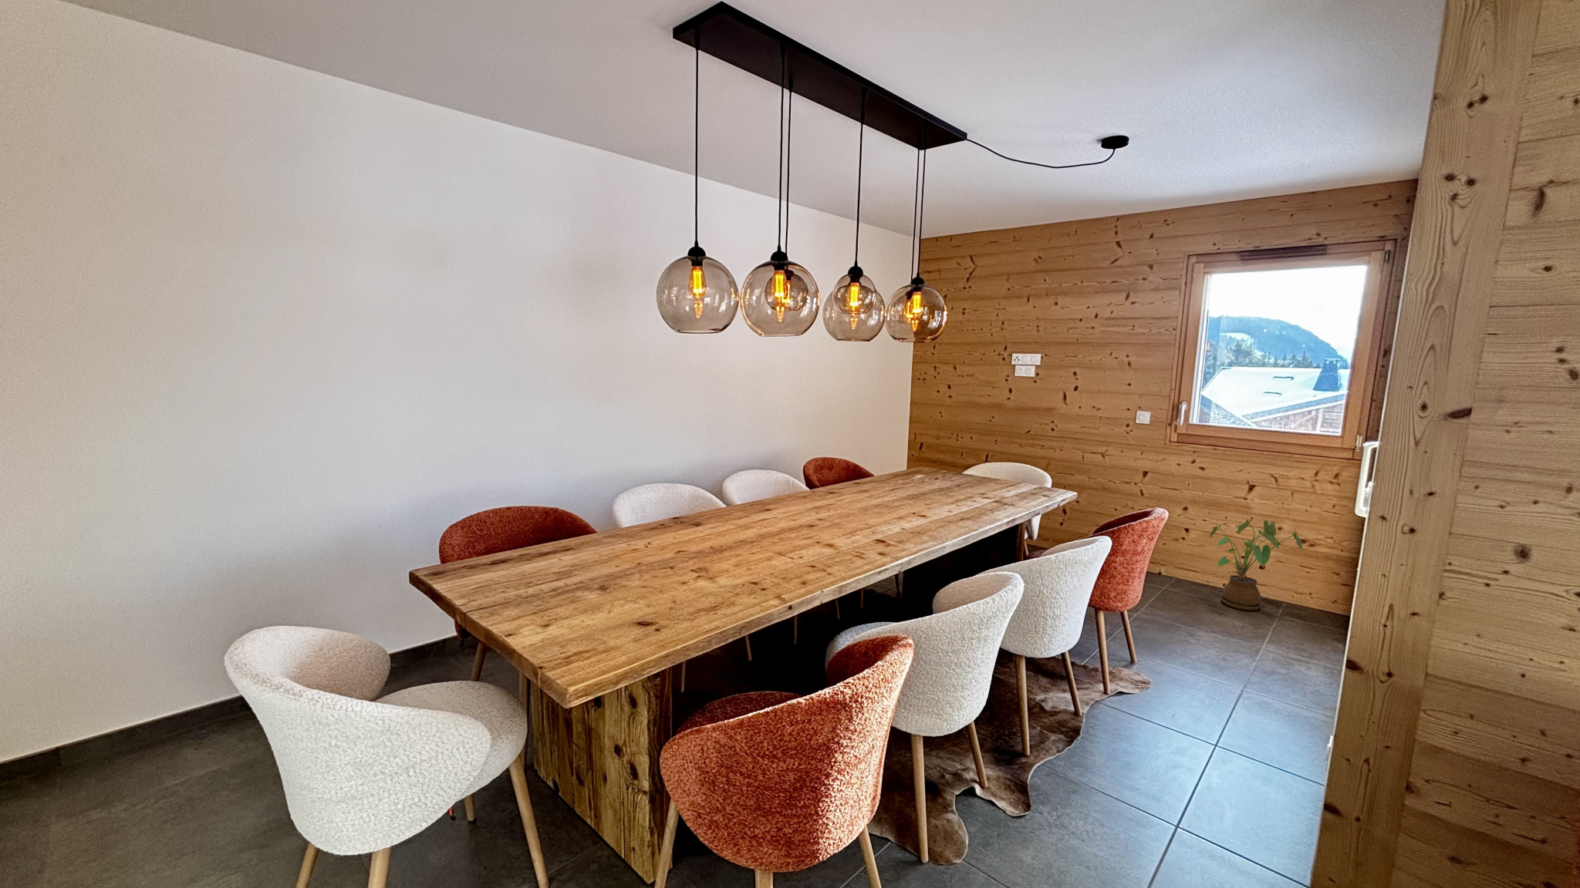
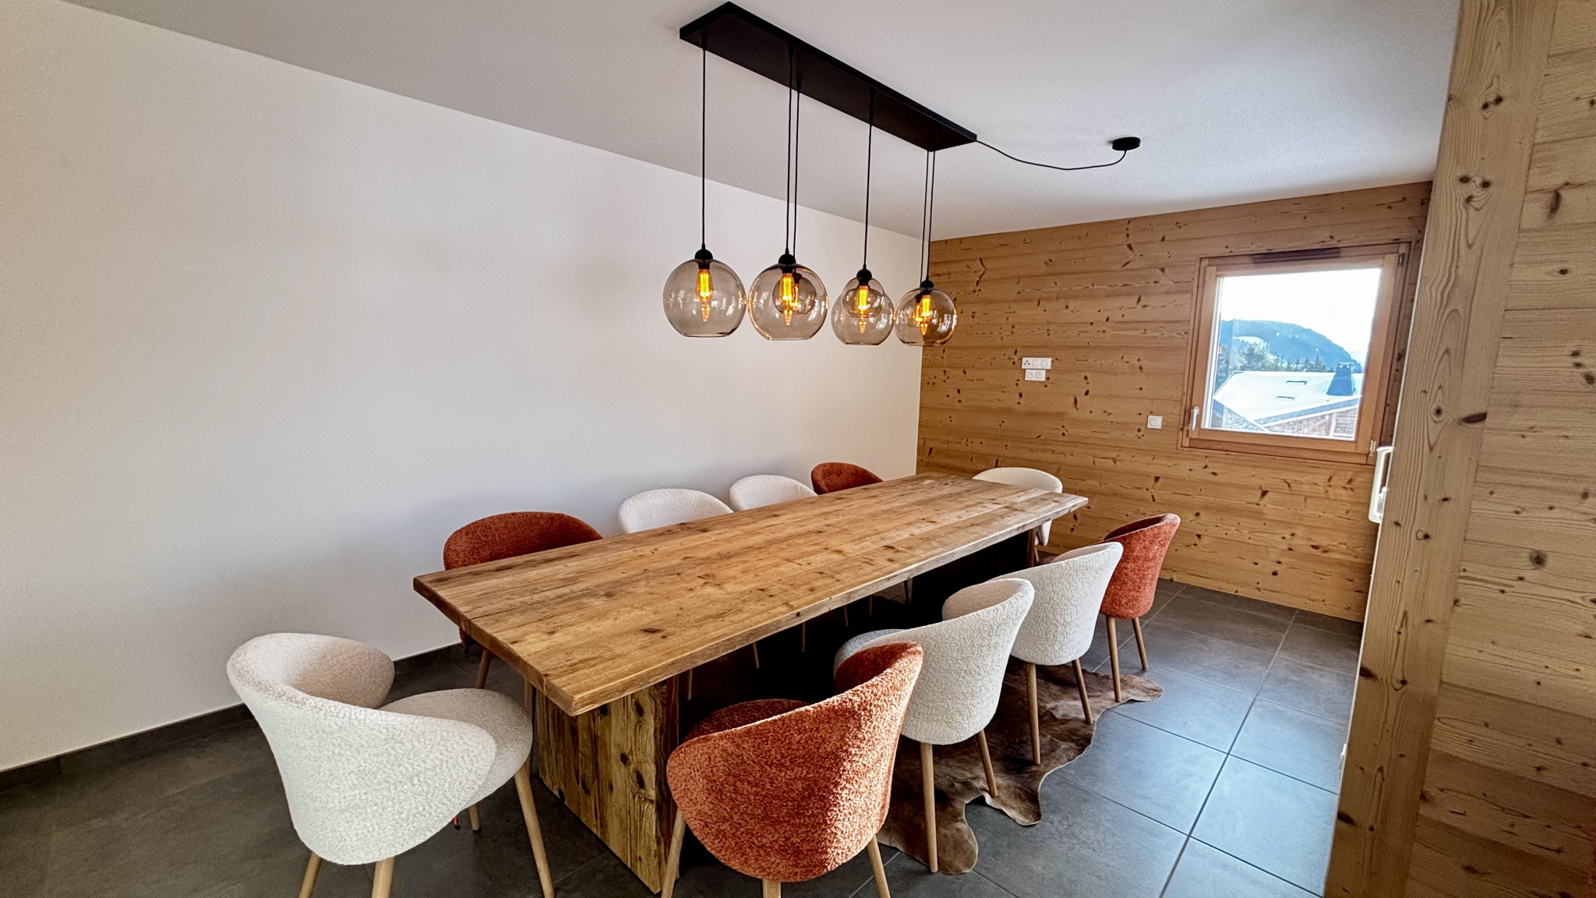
- house plant [1209,518,1303,612]
